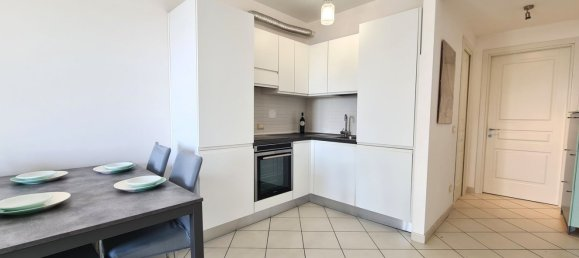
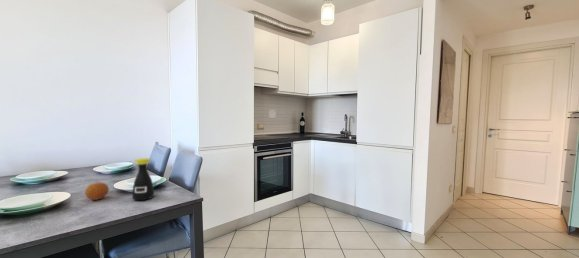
+ fruit [84,181,110,201]
+ bottle [131,157,155,201]
